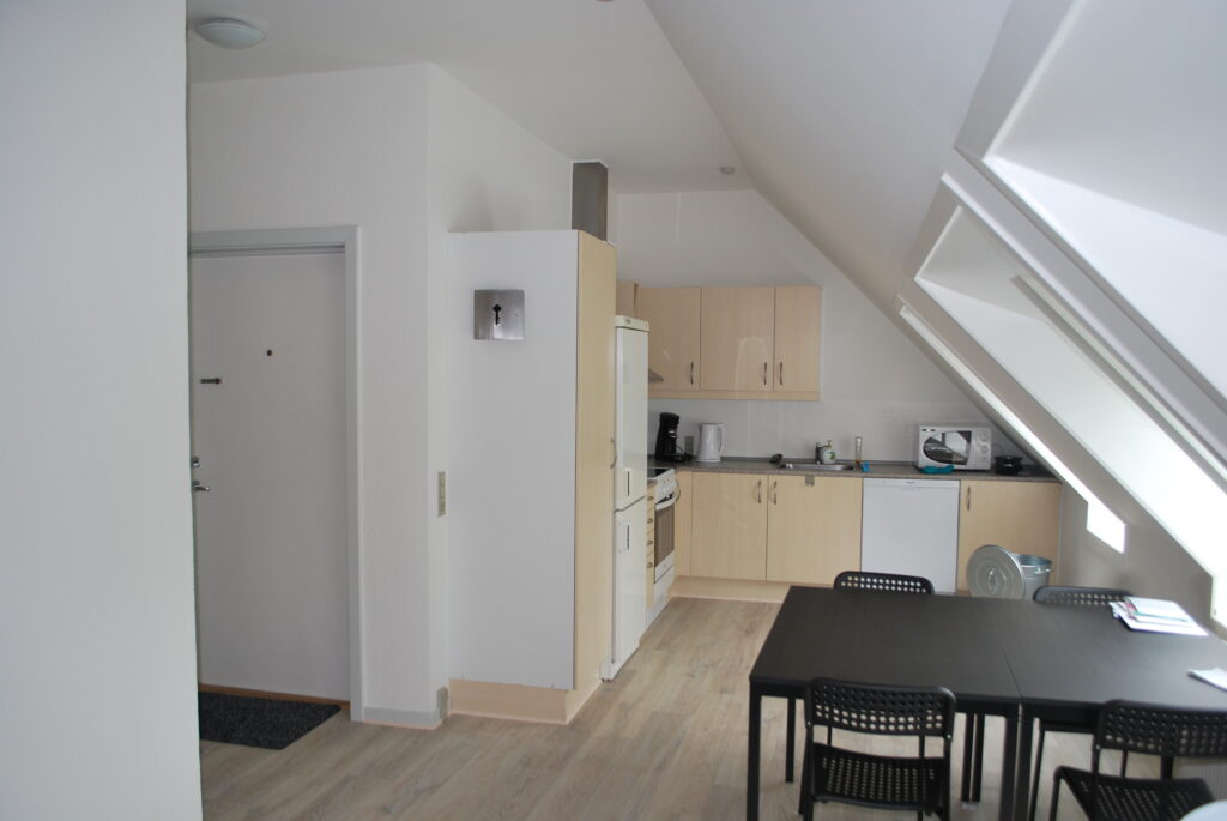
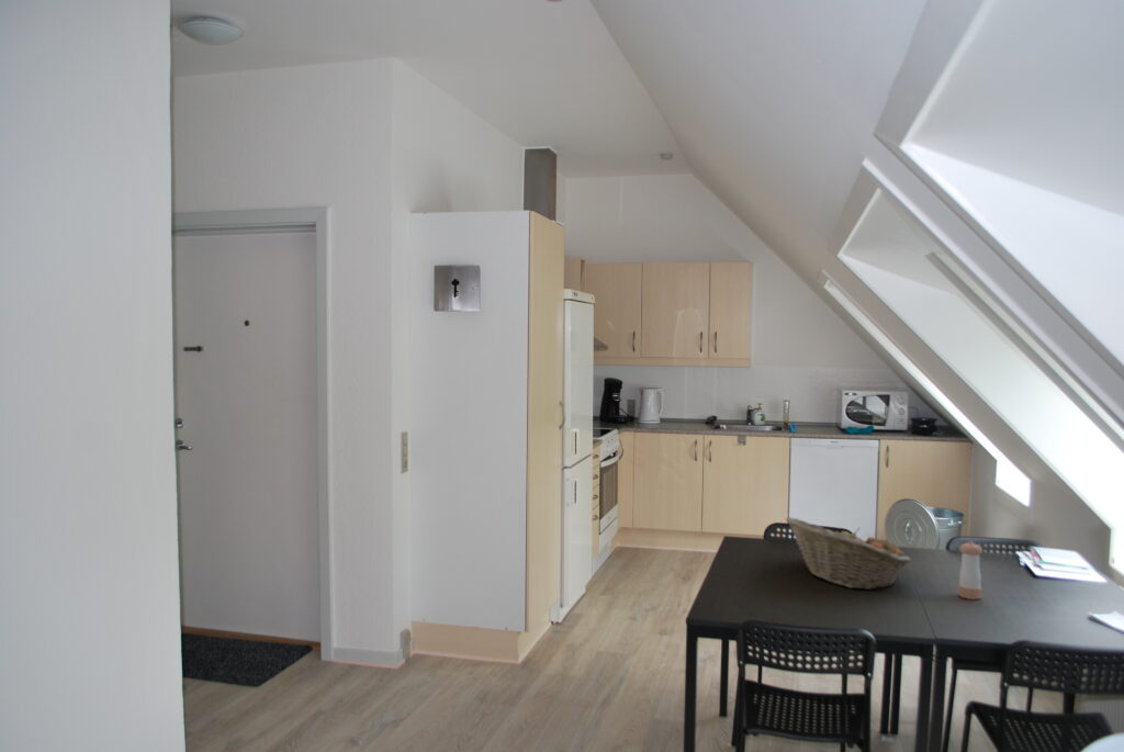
+ fruit basket [785,516,912,591]
+ pepper shaker [957,540,984,601]
